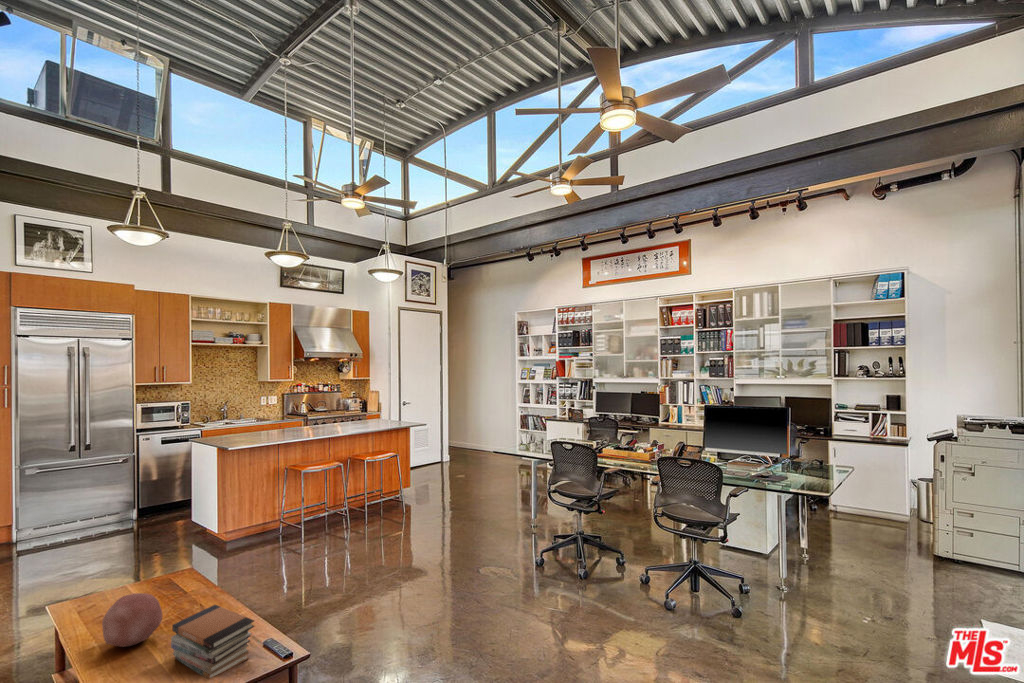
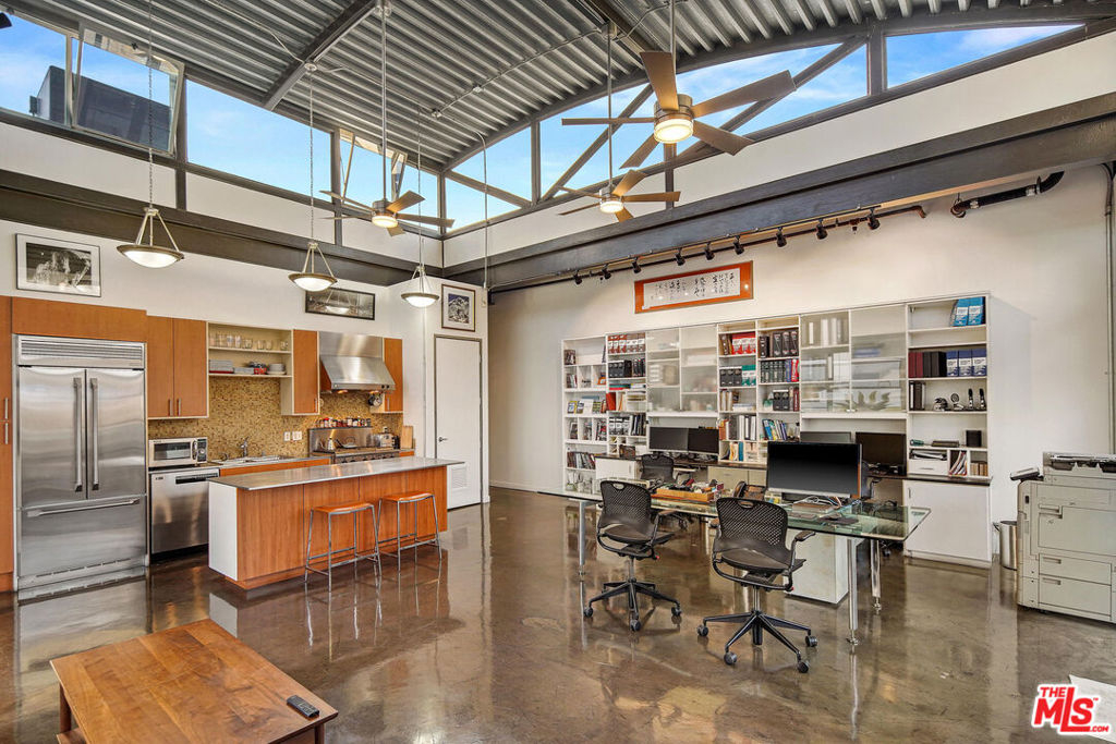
- decorative ball [101,592,163,648]
- book stack [170,604,256,681]
